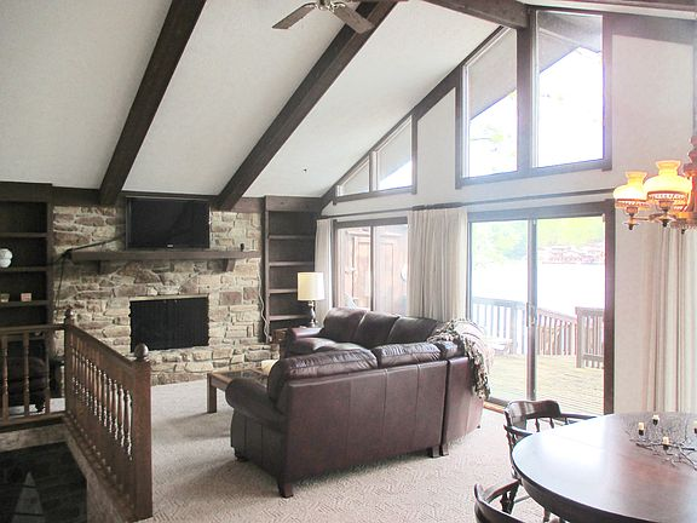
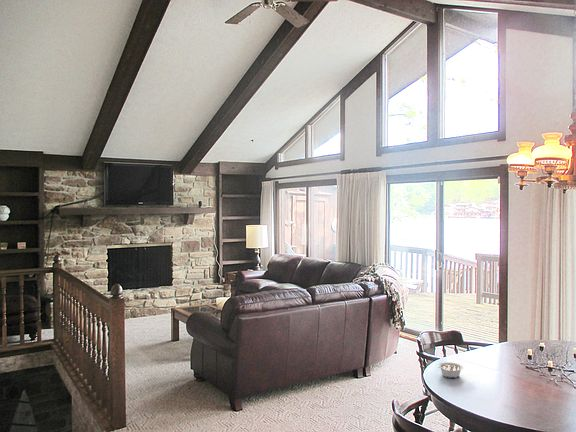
+ legume [437,361,464,379]
